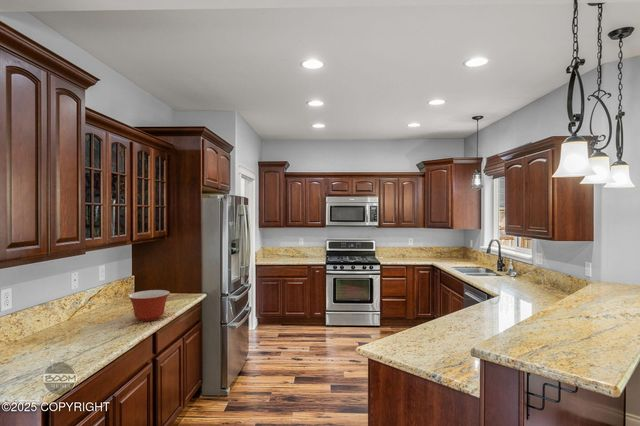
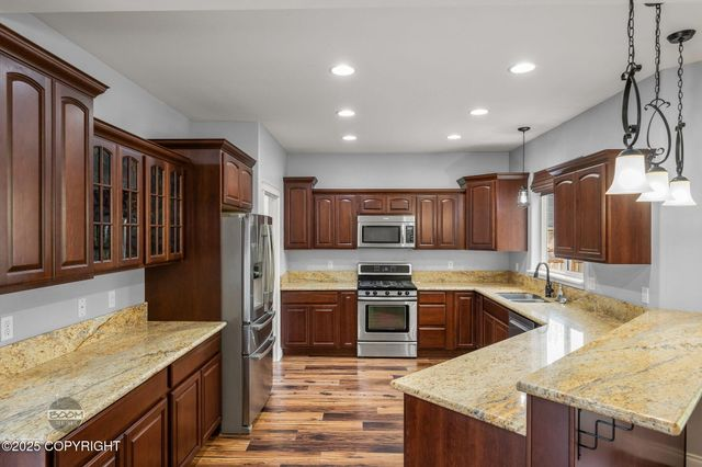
- mixing bowl [127,289,171,322]
